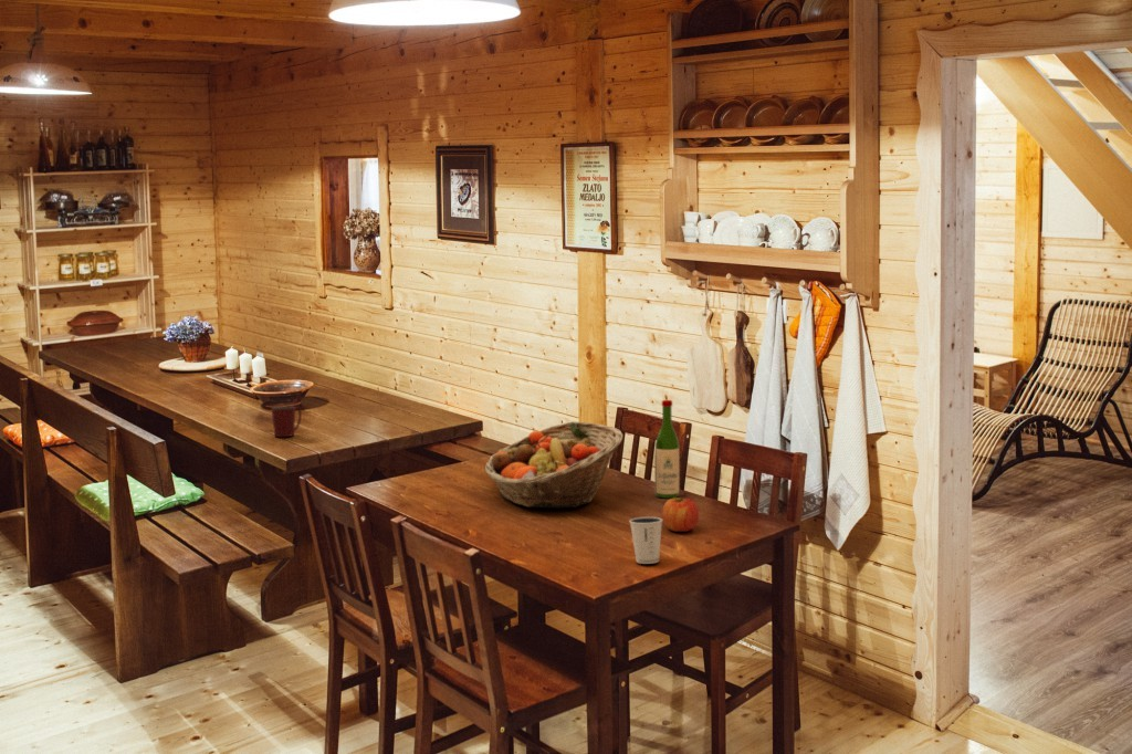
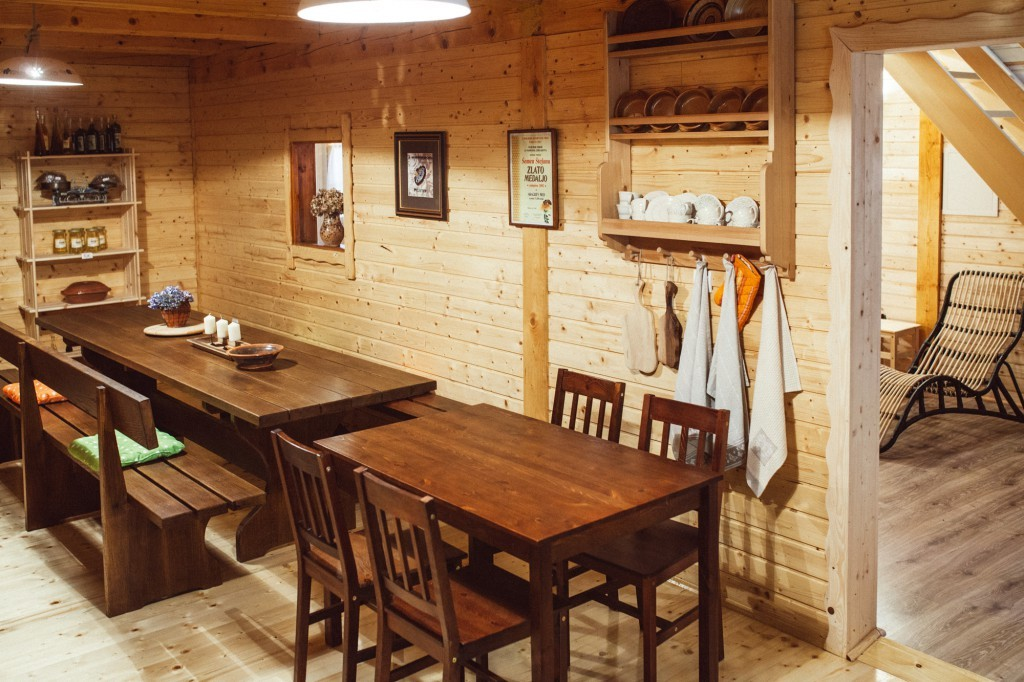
- dixie cup [628,515,663,565]
- apple [661,494,700,533]
- wine bottle [653,399,681,499]
- fruit basket [484,420,623,510]
- mug [271,405,303,438]
